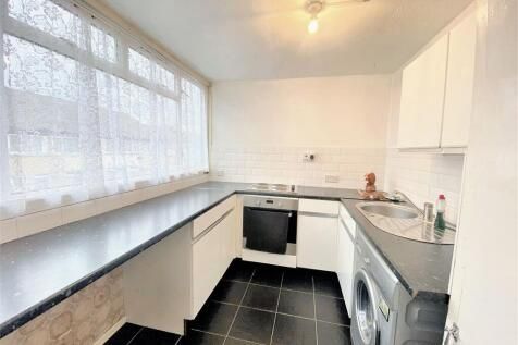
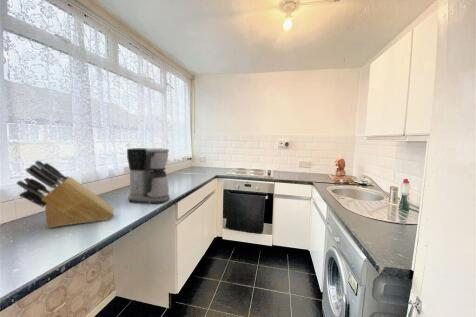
+ coffee maker [126,147,171,205]
+ knife block [16,160,115,229]
